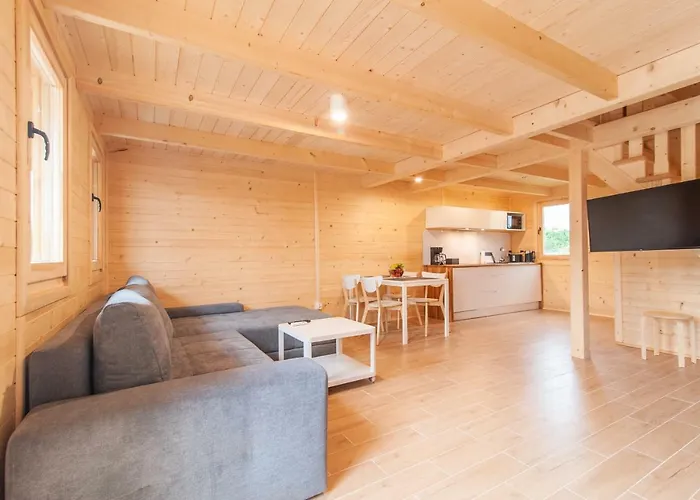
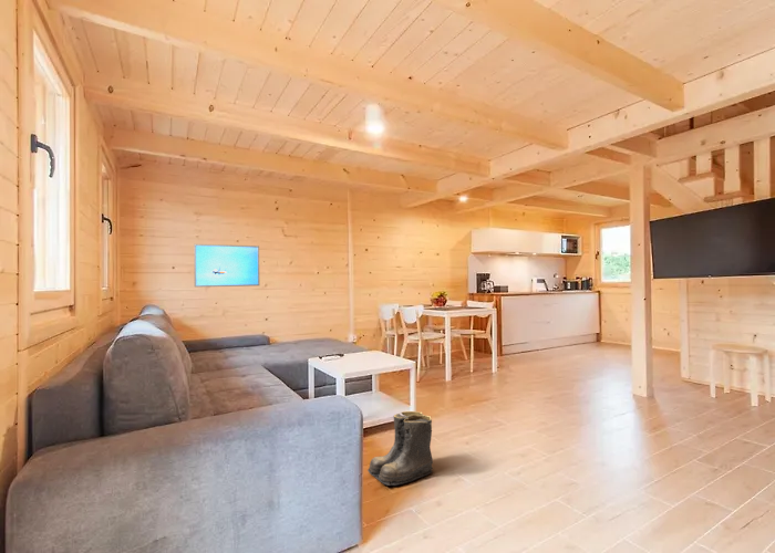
+ boots [366,410,434,487]
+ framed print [193,243,260,288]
